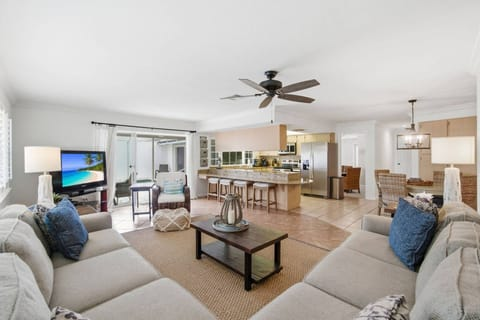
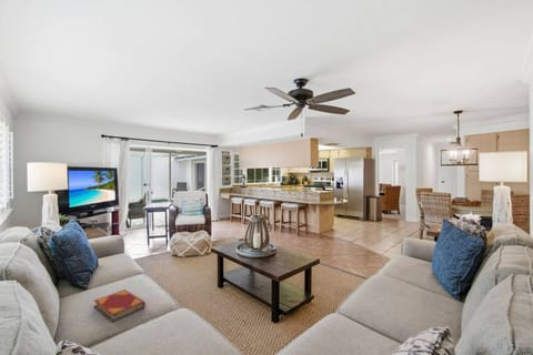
+ hardback book [92,288,147,323]
